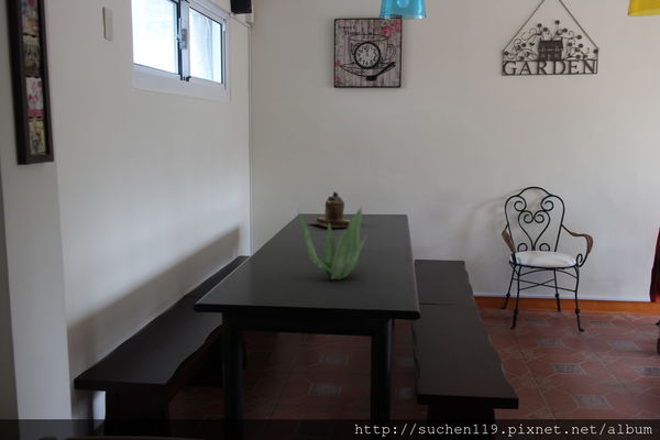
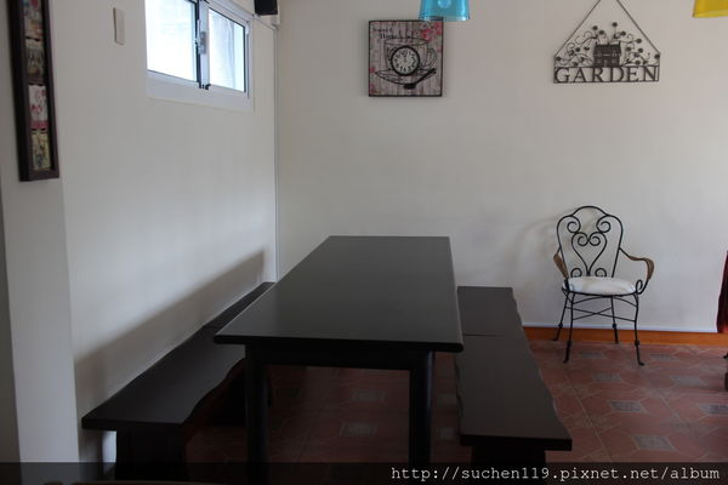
- teapot [308,191,351,228]
- plant [297,206,369,282]
